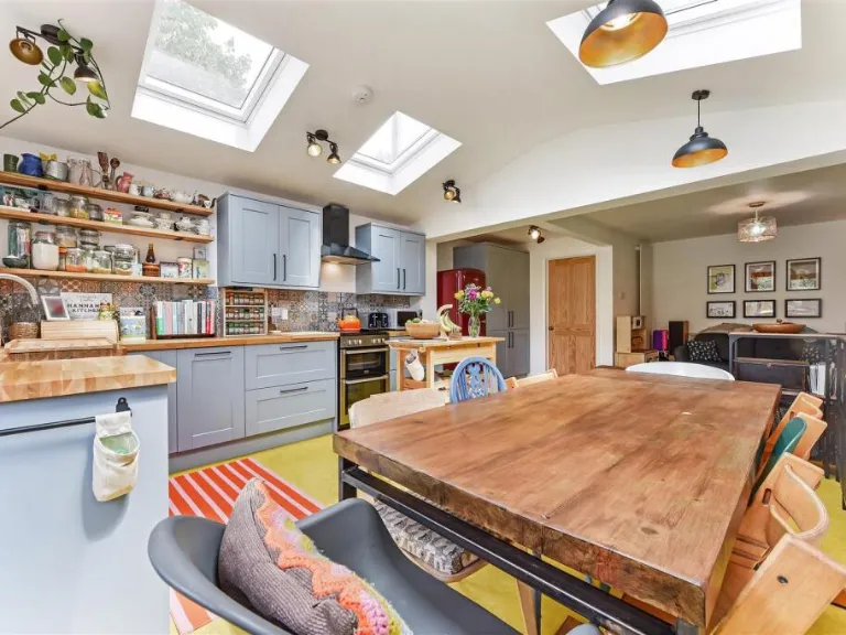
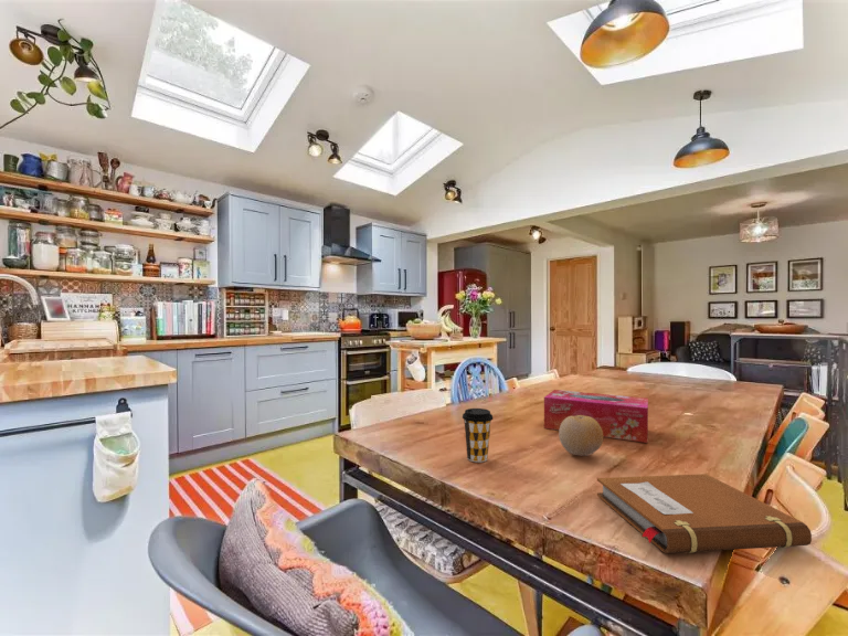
+ fruit [558,415,604,457]
+ coffee cup [462,407,494,464]
+ notebook [596,473,813,554]
+ tissue box [543,389,649,444]
